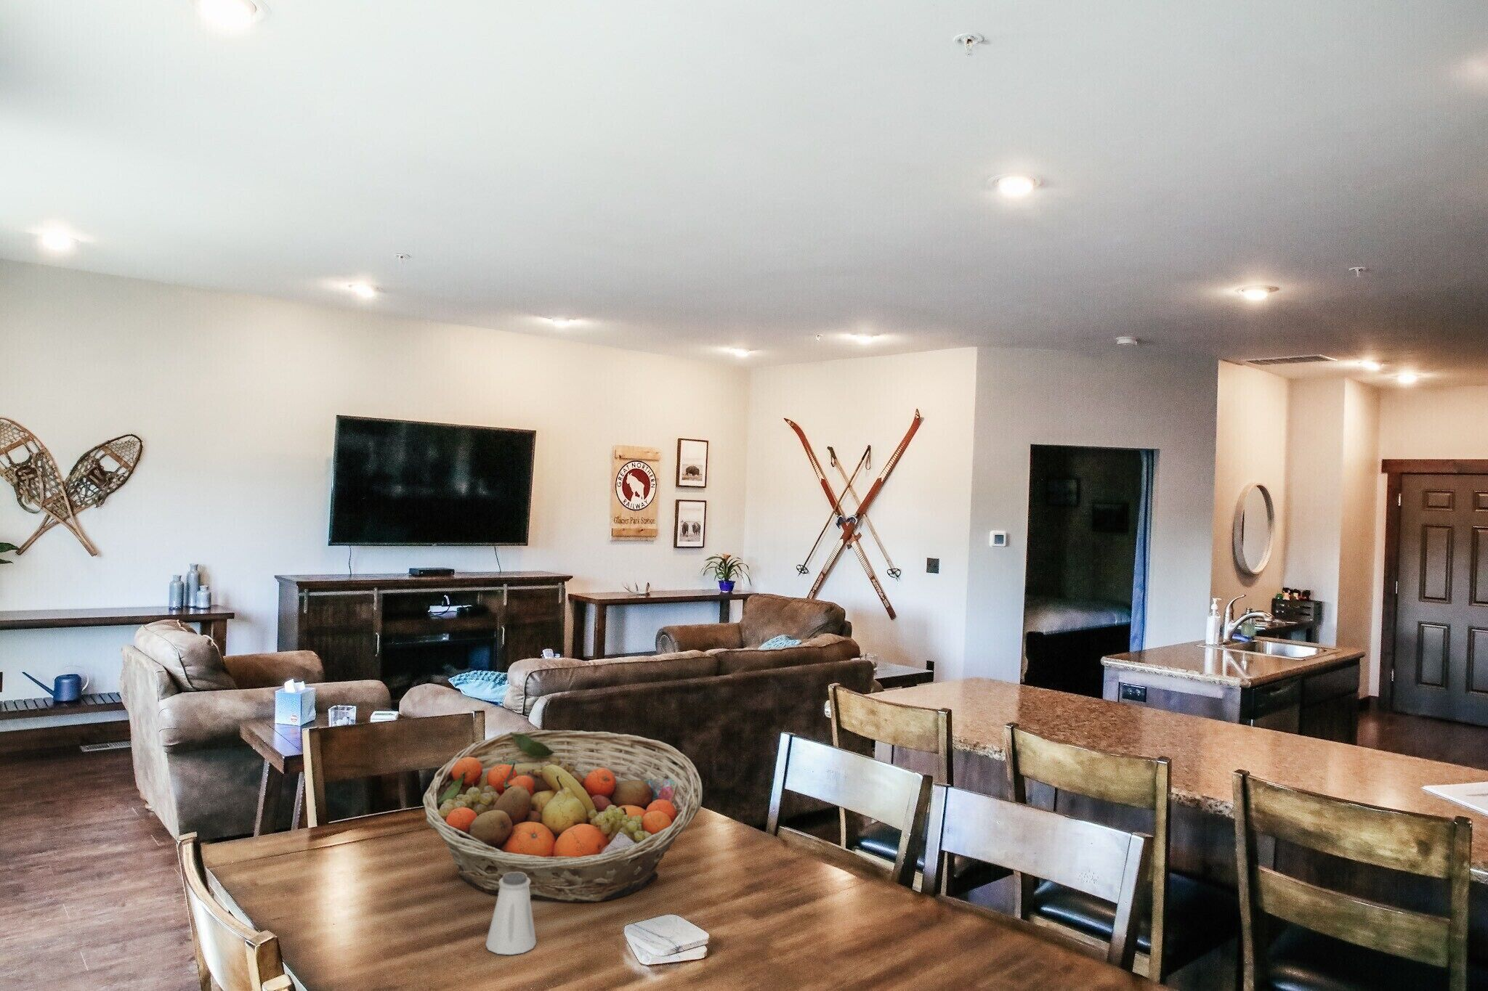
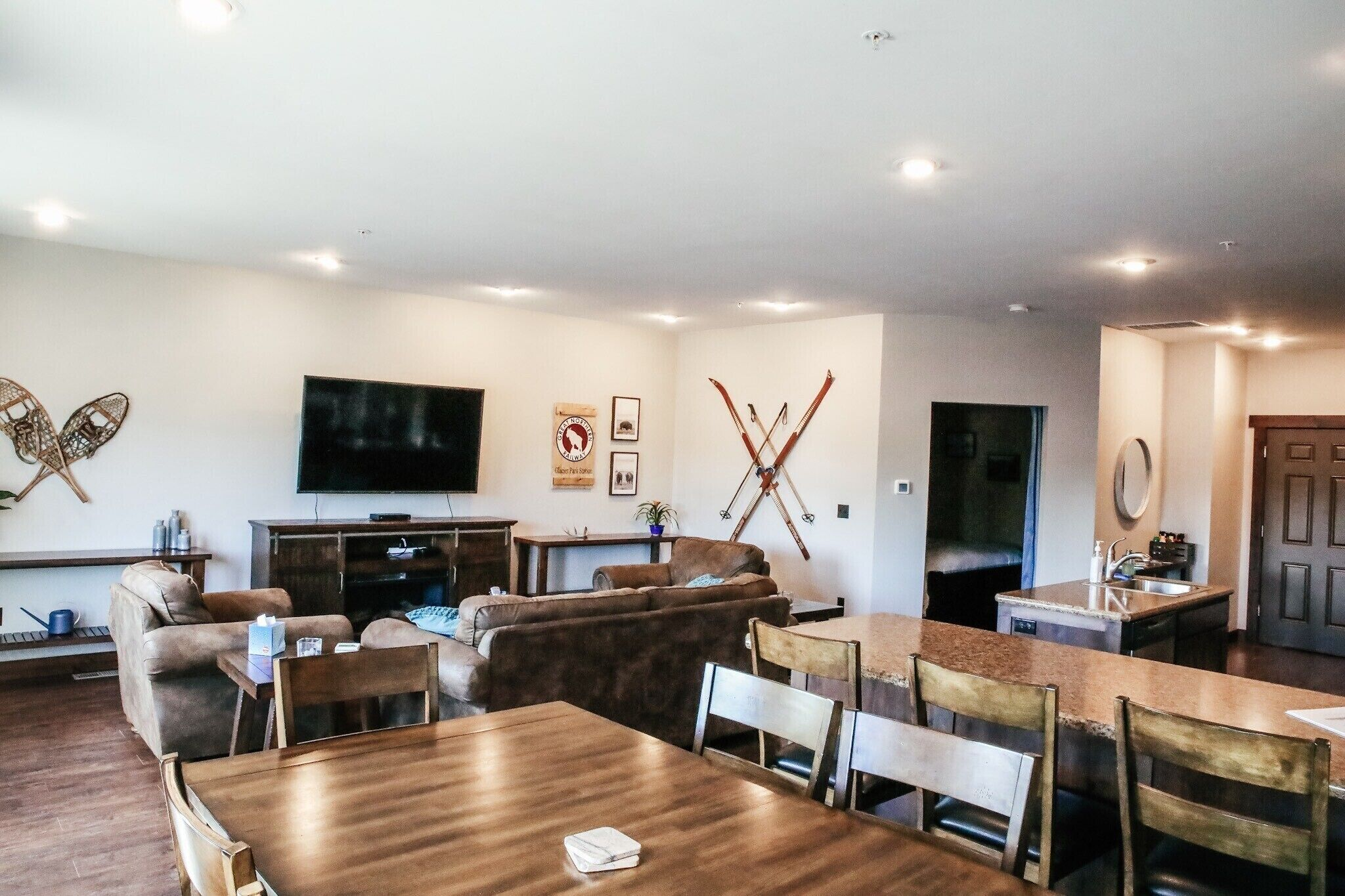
- fruit basket [423,729,704,903]
- saltshaker [485,872,537,956]
